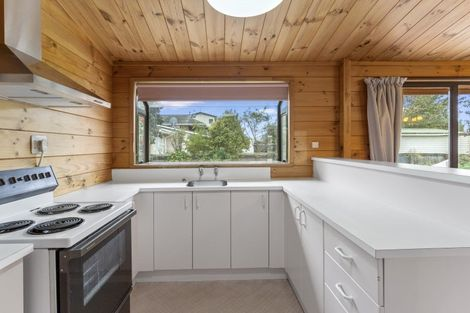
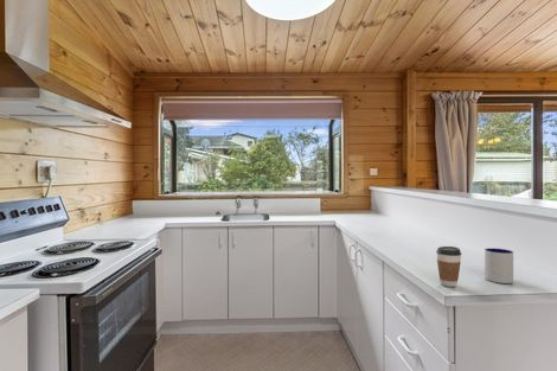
+ mug [484,248,514,284]
+ coffee cup [435,245,462,288]
